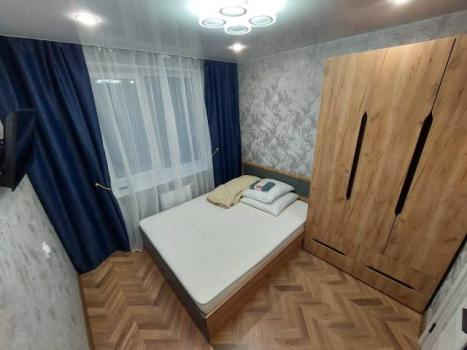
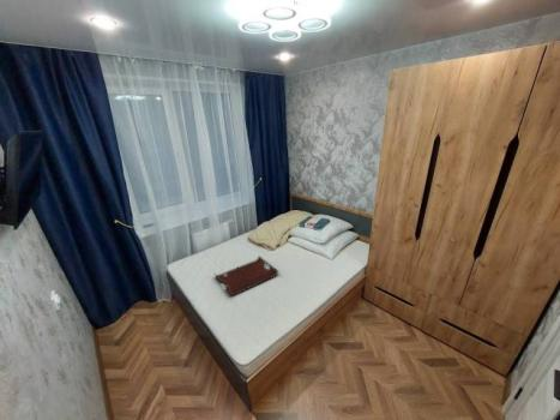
+ serving tray [212,254,279,296]
